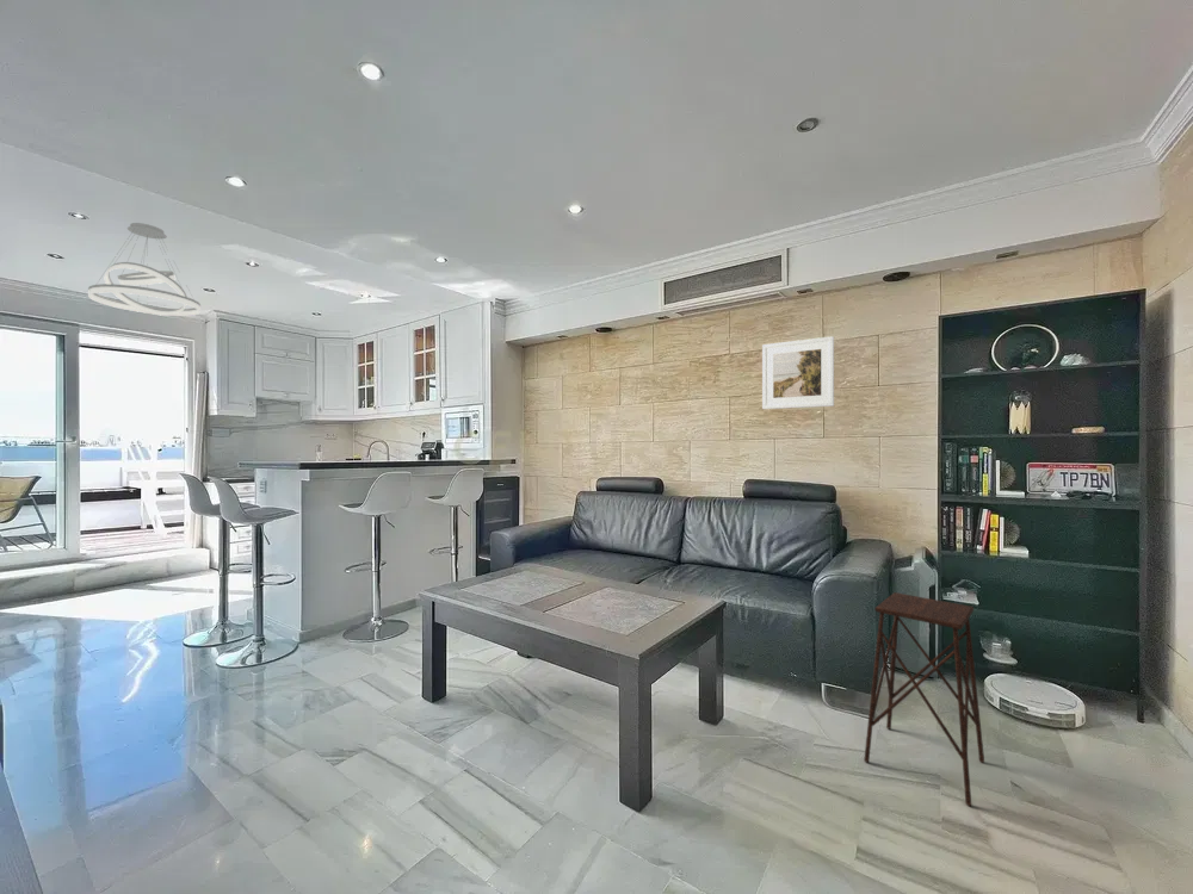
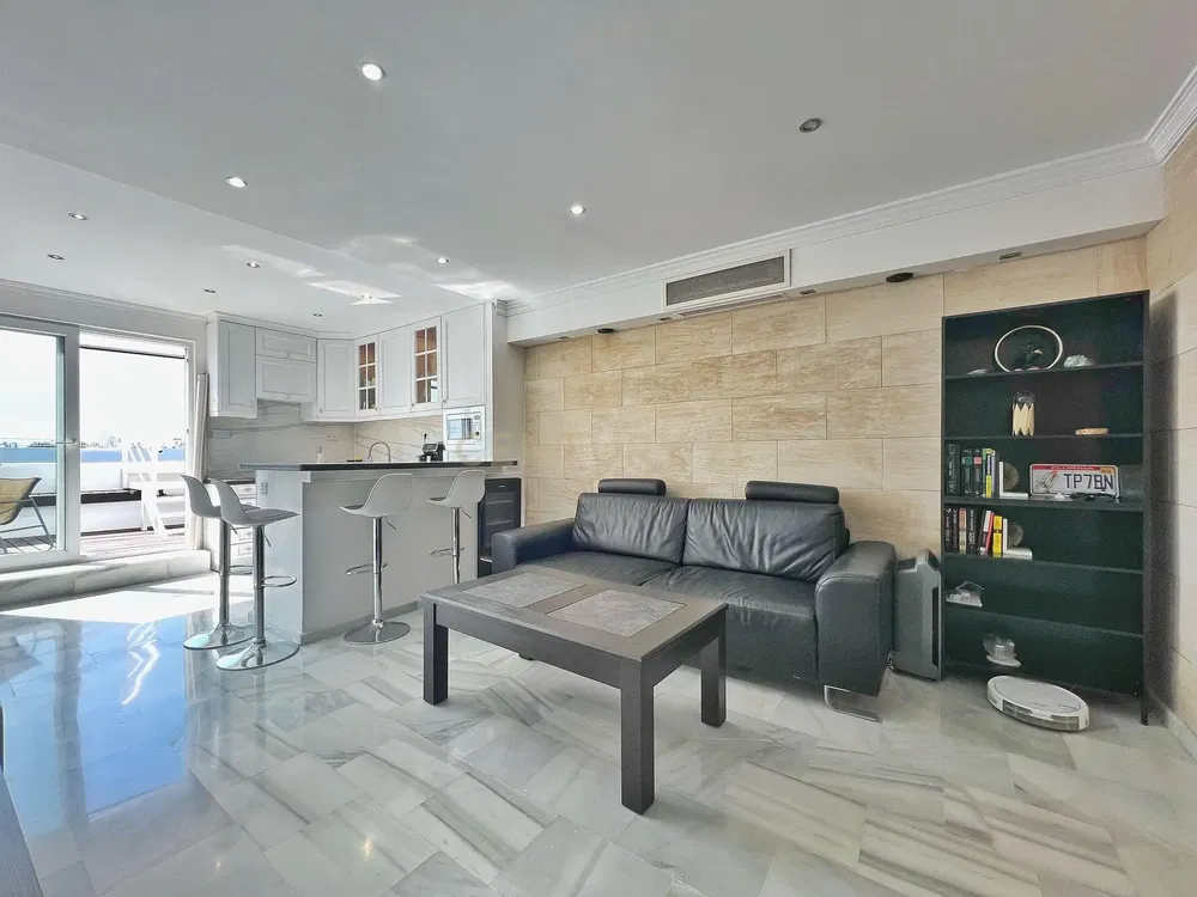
- pendant light [87,222,202,317]
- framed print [761,335,835,410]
- side table [863,591,985,807]
